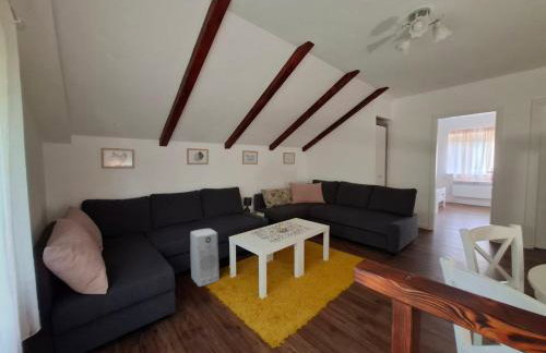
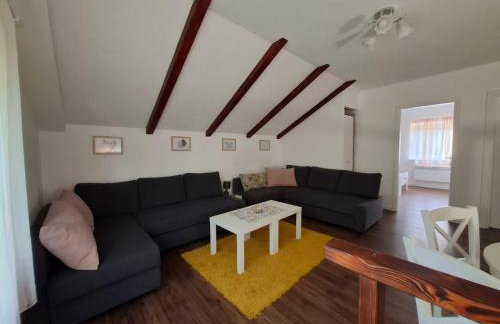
- air purifier [189,228,221,288]
